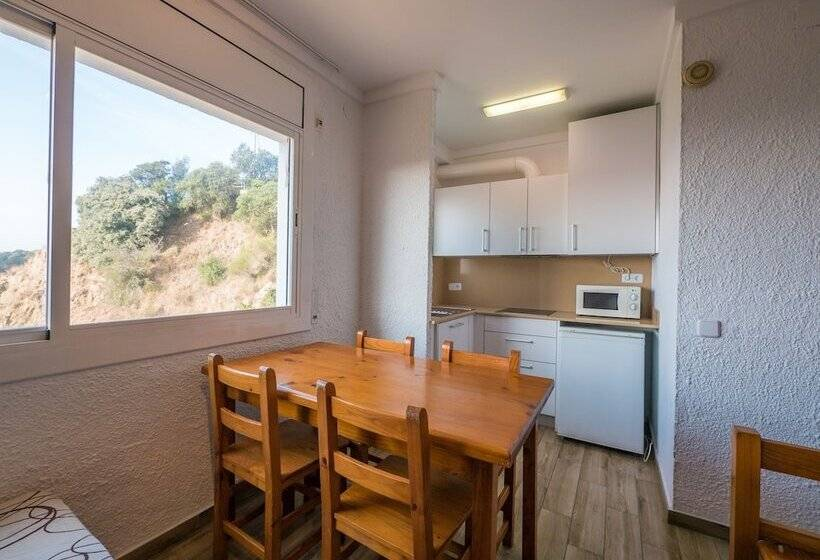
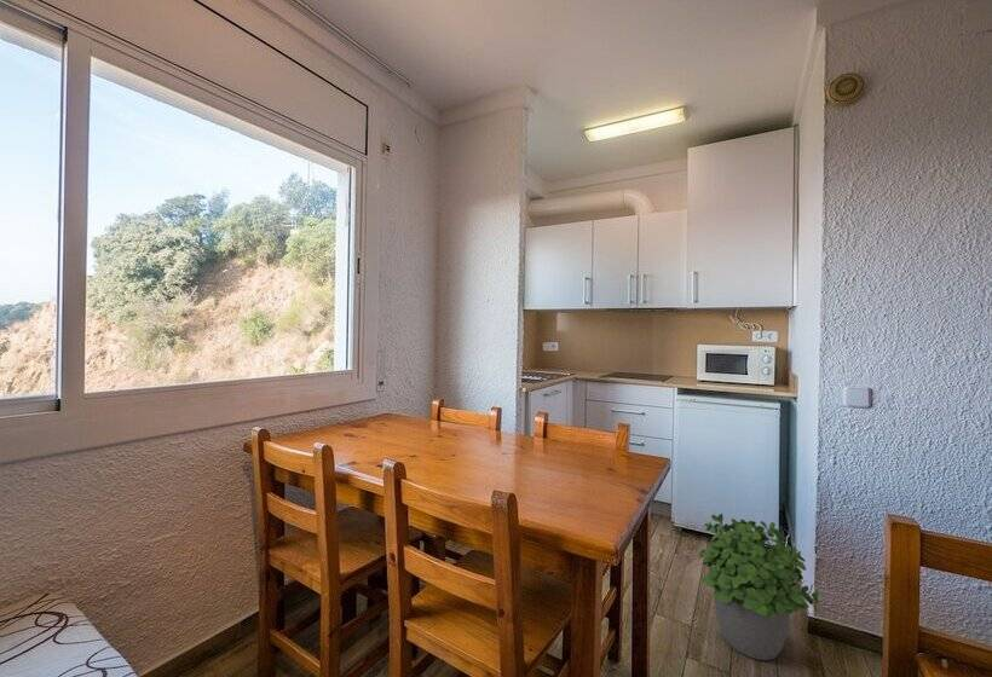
+ potted plant [696,513,819,661]
